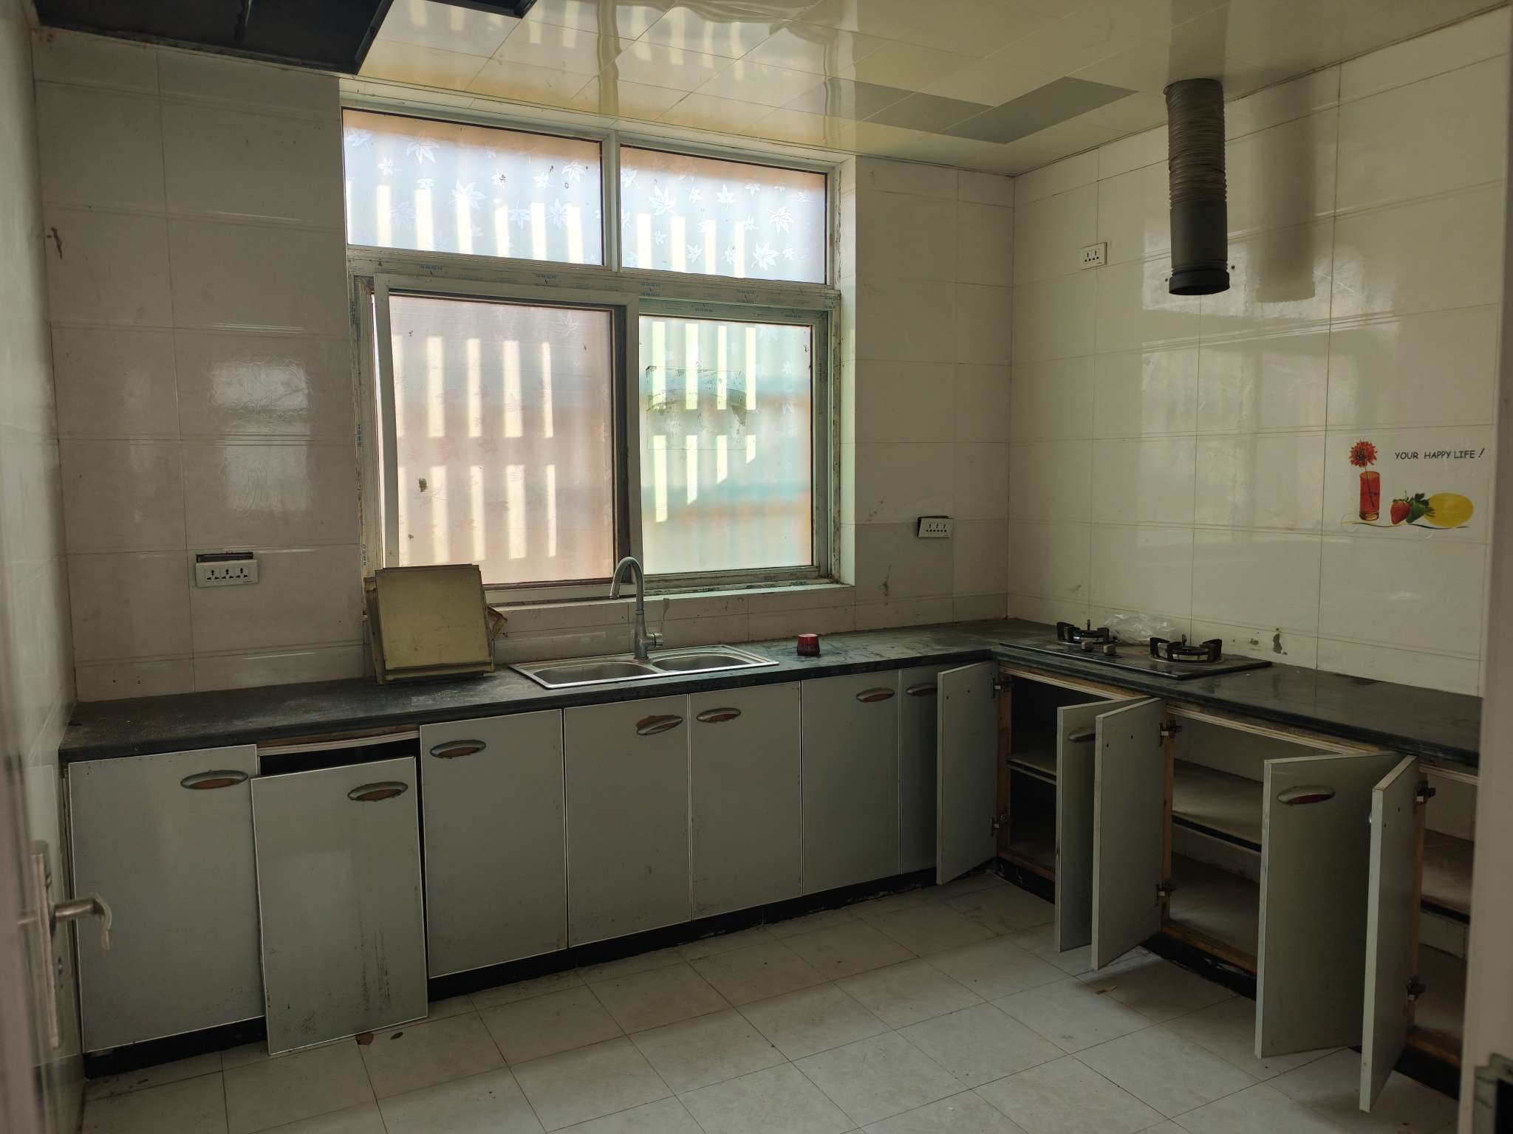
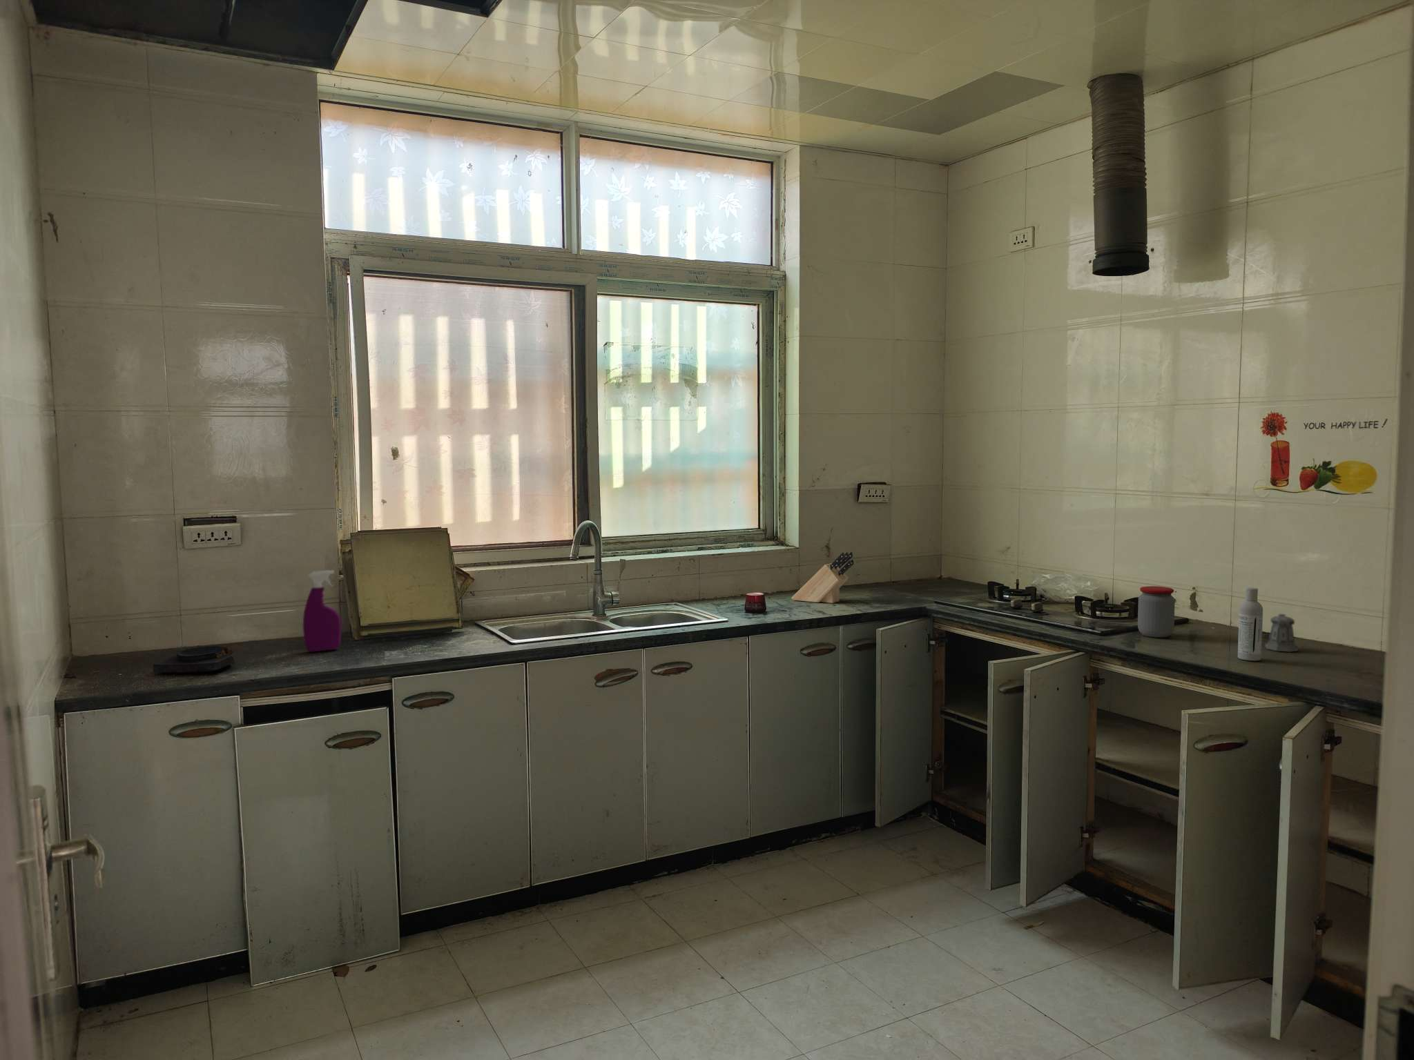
+ spray bottle [303,569,342,652]
+ knife block [792,551,855,603]
+ jar [1137,586,1176,638]
+ pepper shaker [1265,612,1298,652]
+ decorative bowl [153,646,235,673]
+ bottle [1237,587,1264,661]
